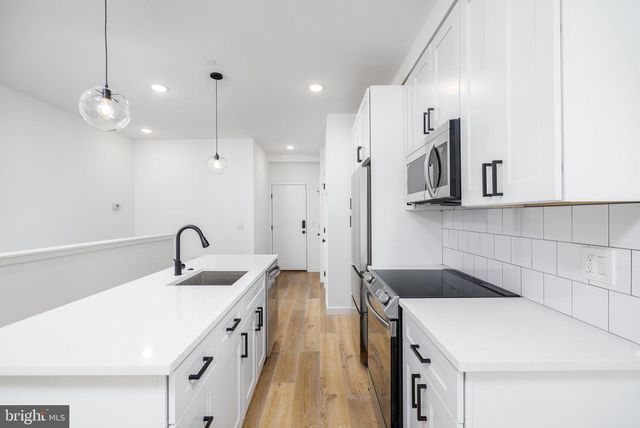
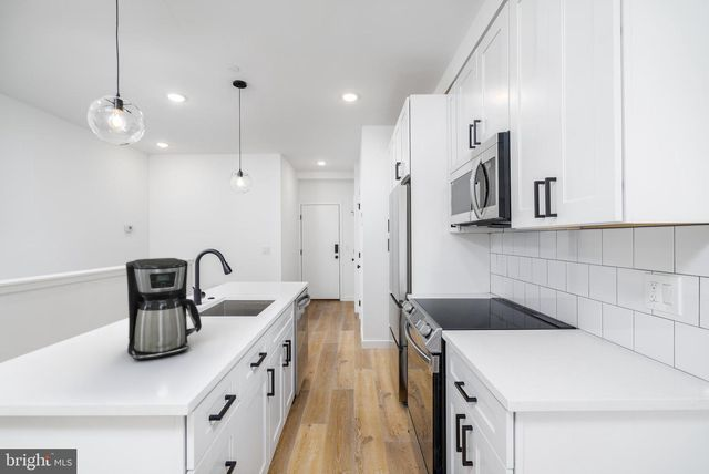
+ coffee maker [125,257,203,361]
